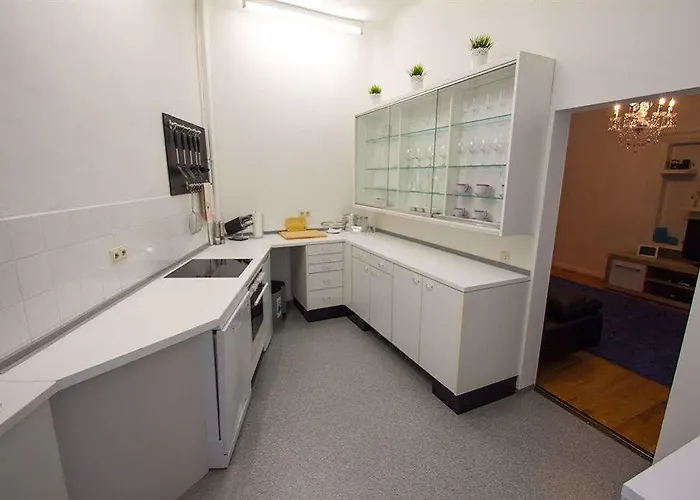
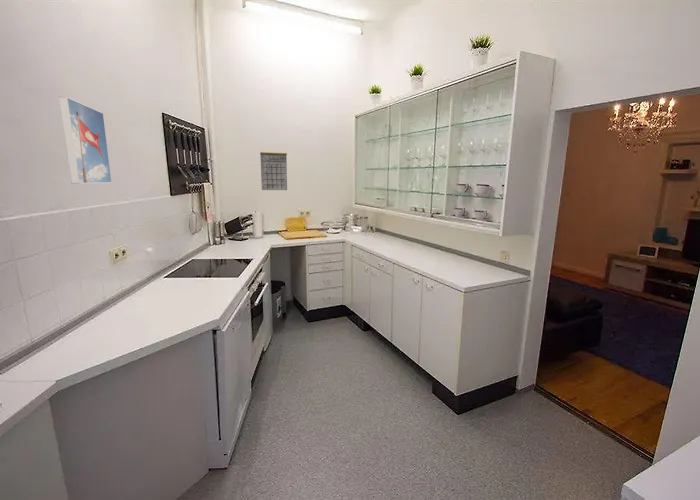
+ calendar [259,151,288,191]
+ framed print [57,95,113,185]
